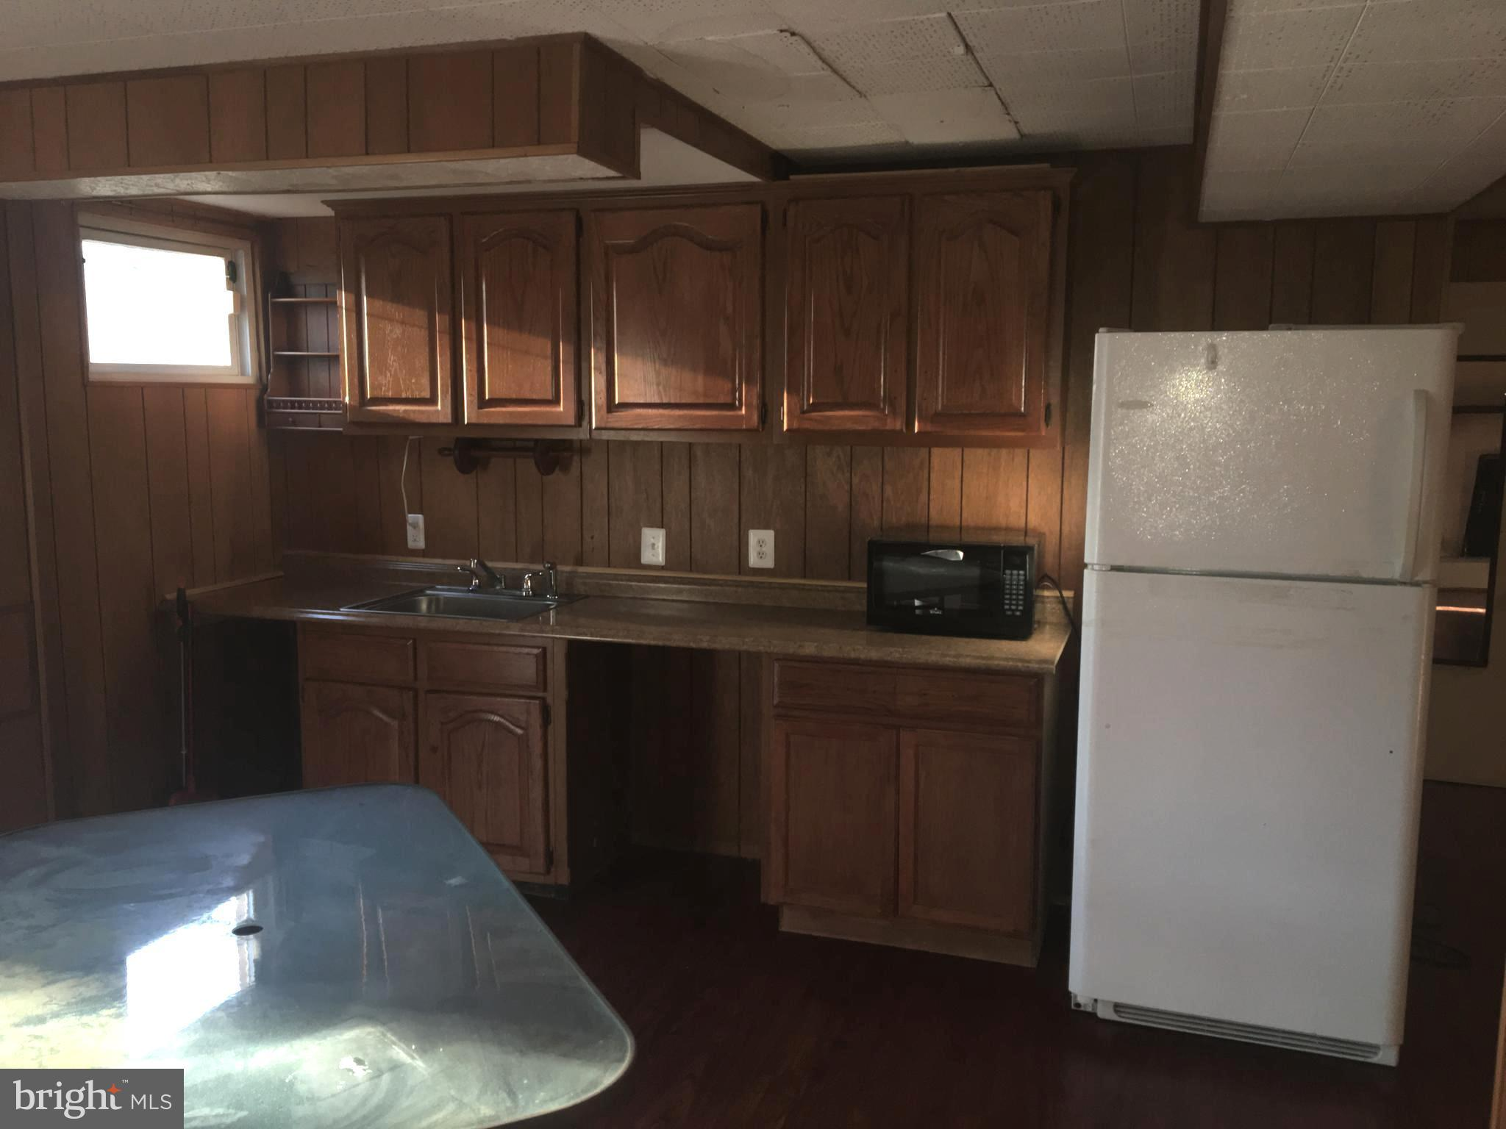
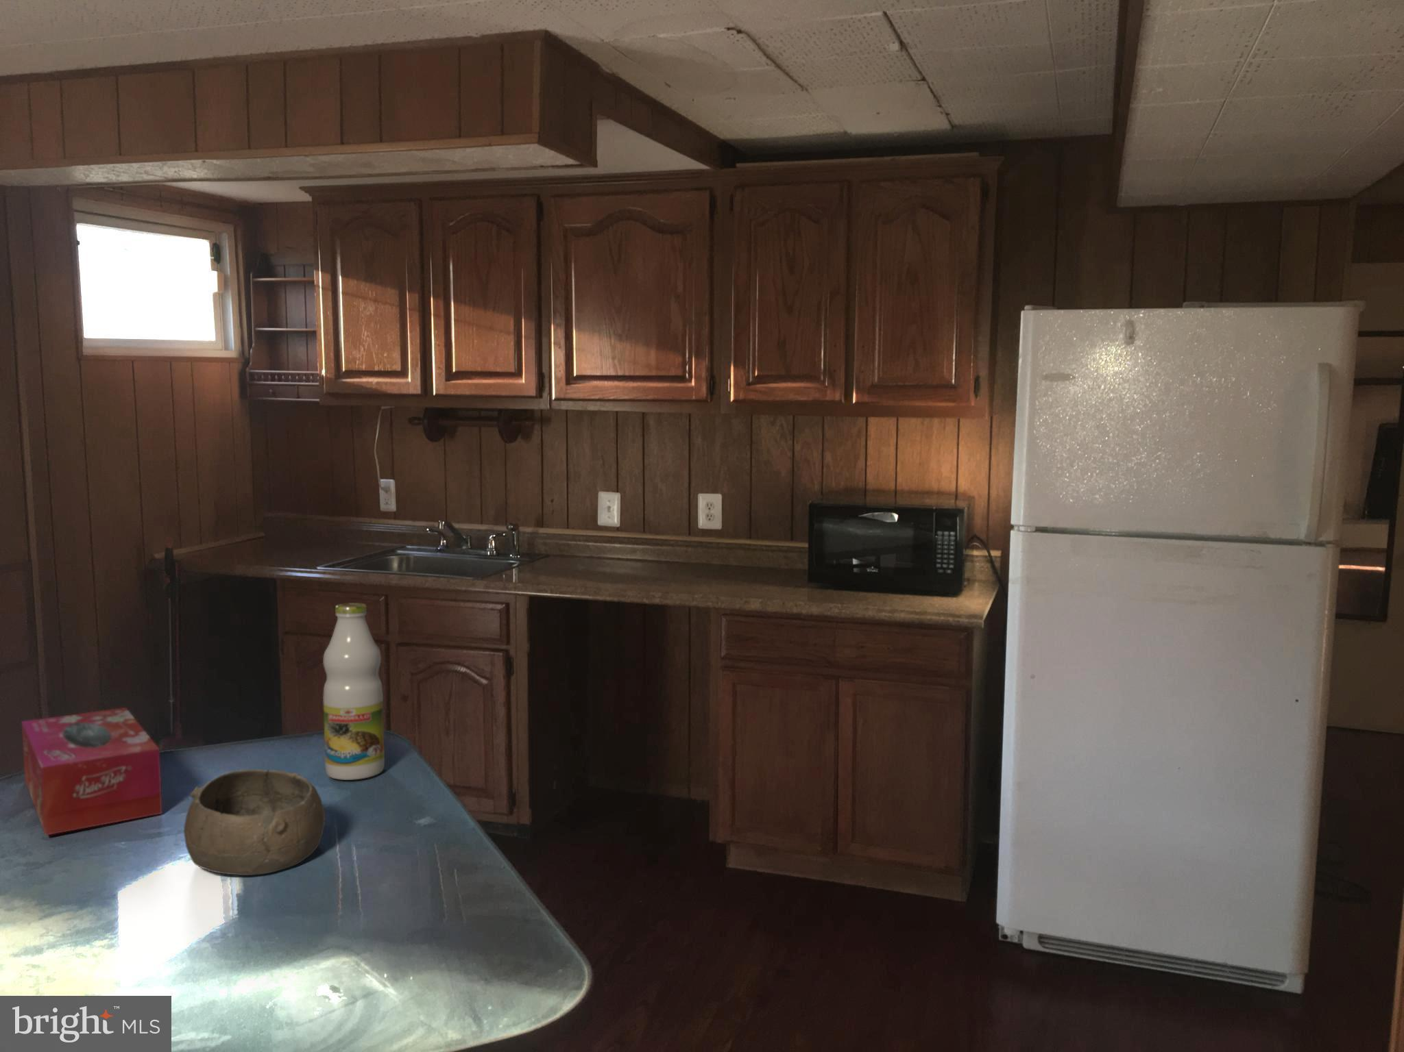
+ bottle [322,602,386,781]
+ bowl [184,769,326,876]
+ tissue box [21,707,164,837]
